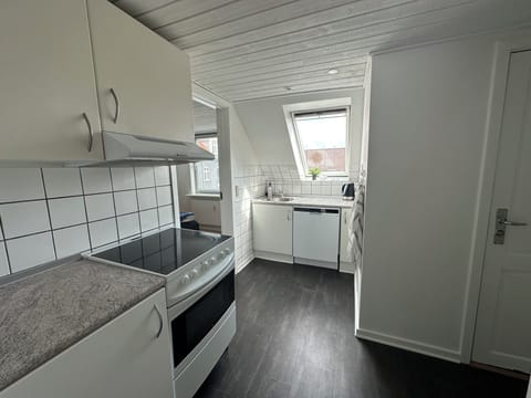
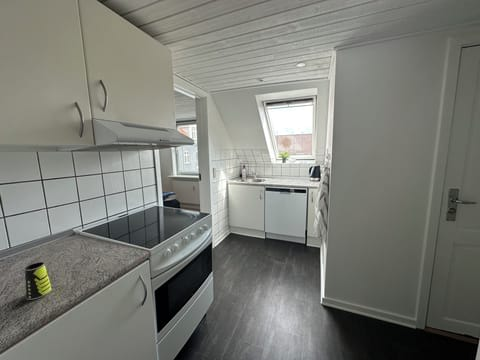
+ cup [24,261,53,301]
